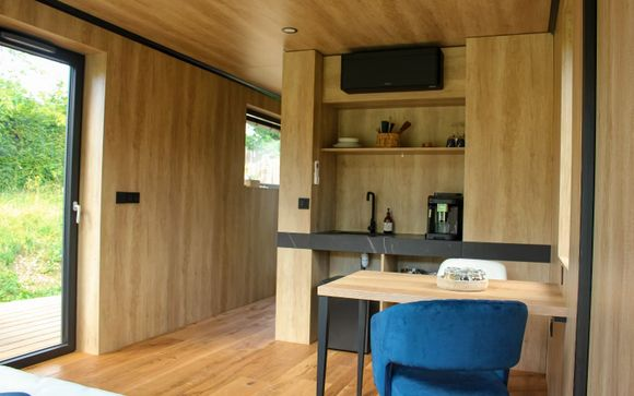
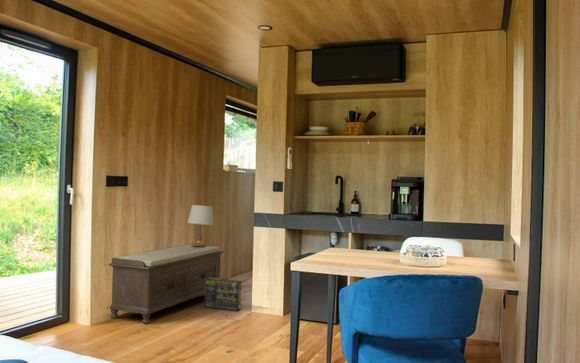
+ bench [108,243,225,325]
+ box [204,277,242,312]
+ table lamp [187,204,215,247]
